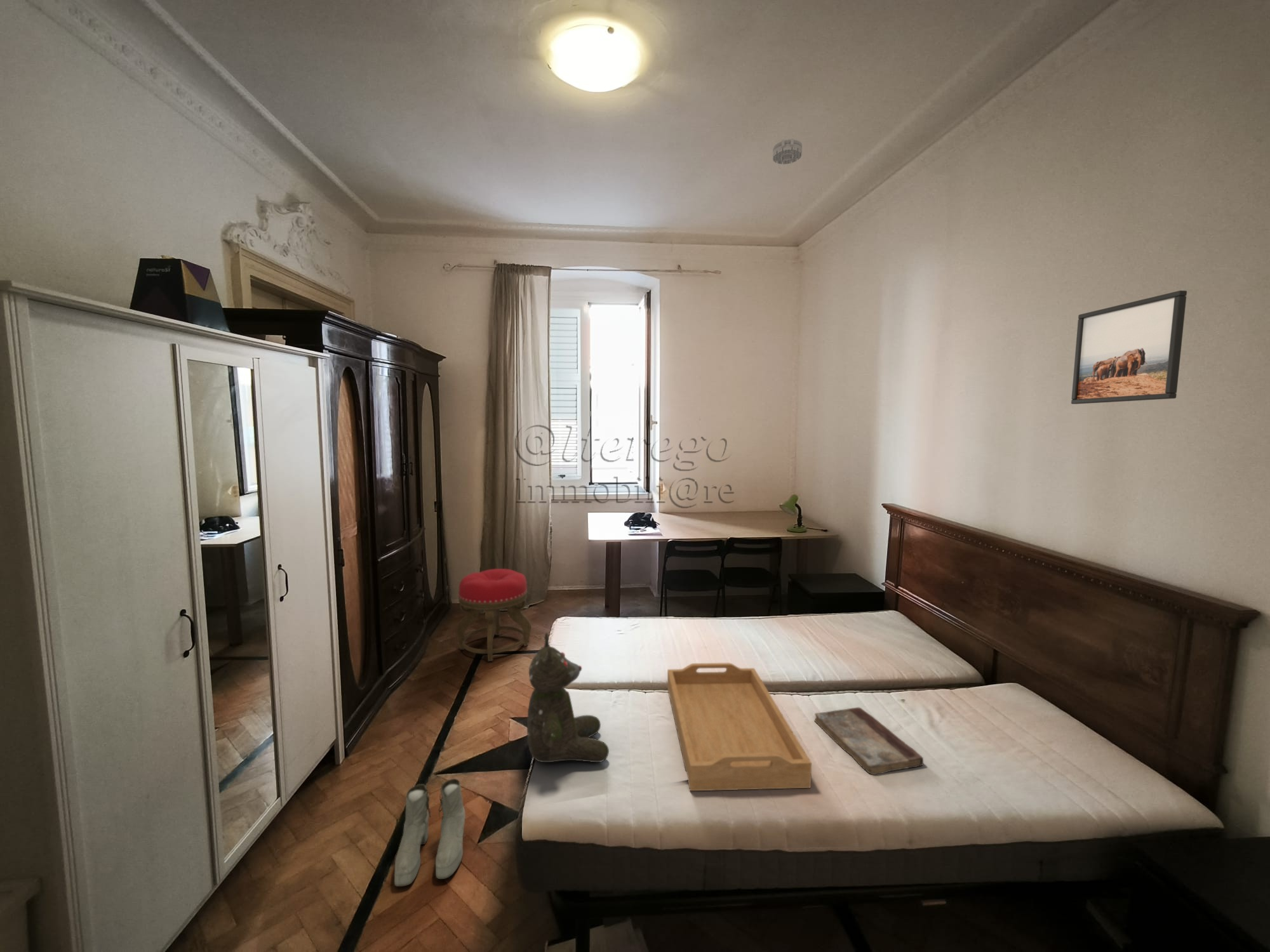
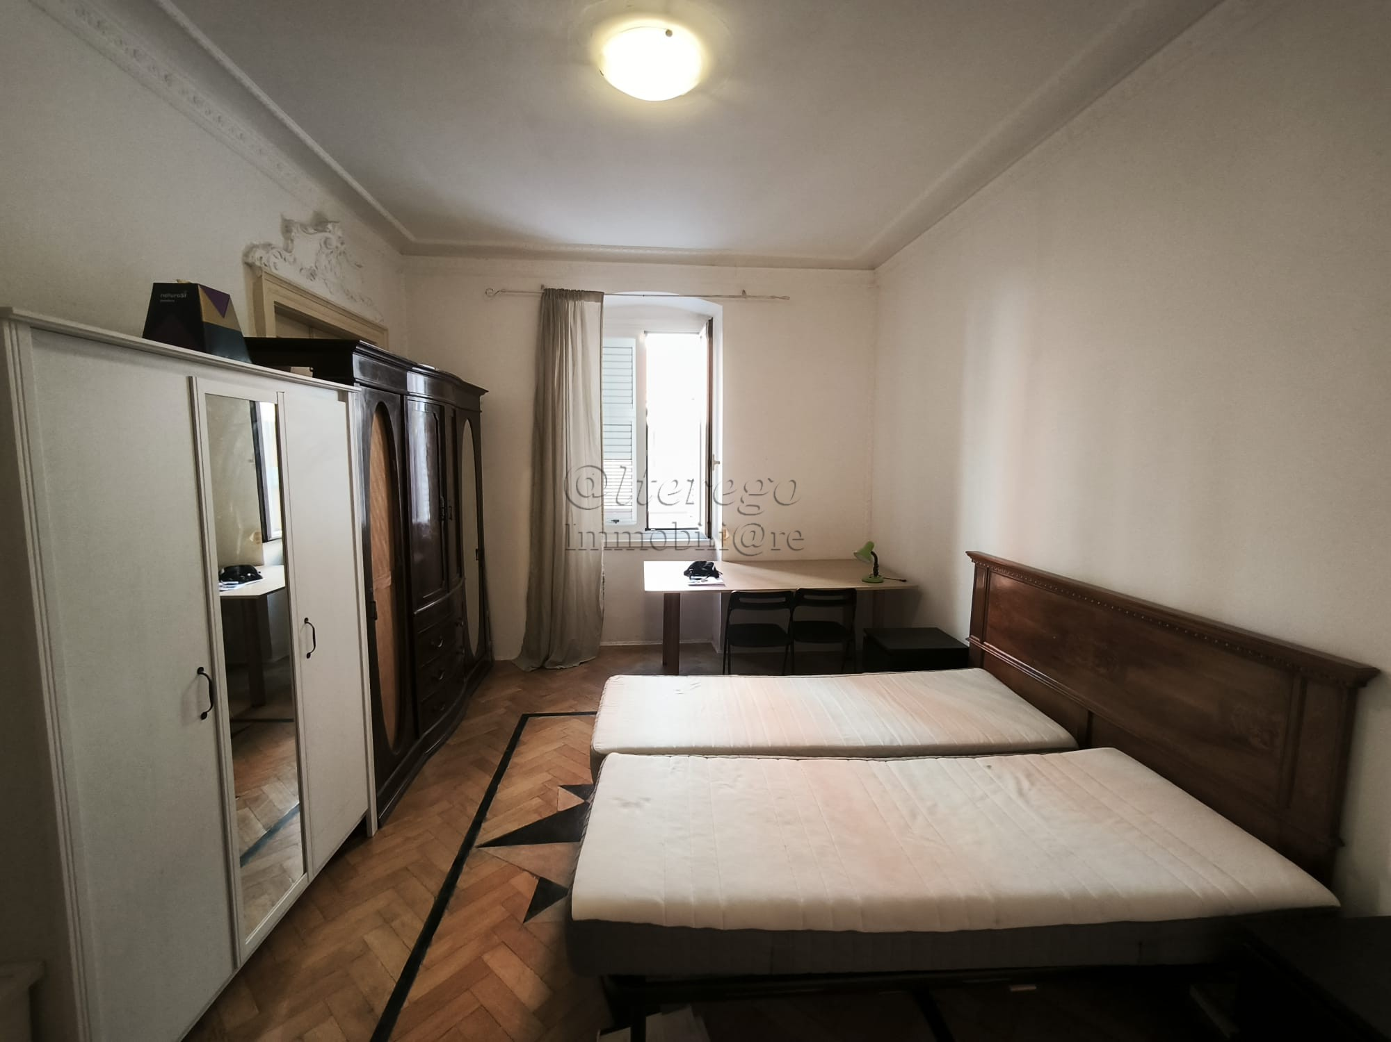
- teddy bear [526,632,610,763]
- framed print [1071,290,1187,405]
- stool [455,568,532,662]
- boots [394,778,466,887]
- smoke detector [772,138,803,165]
- book [814,706,924,776]
- serving tray [667,662,812,791]
